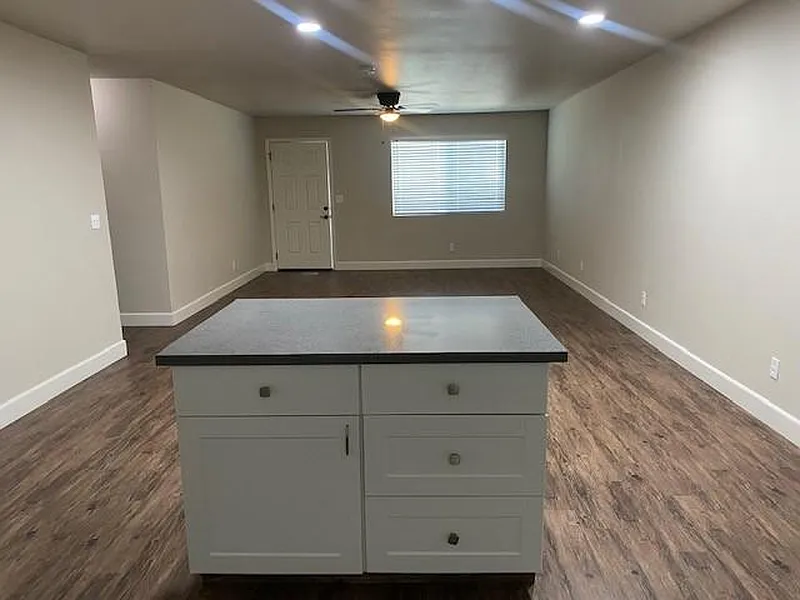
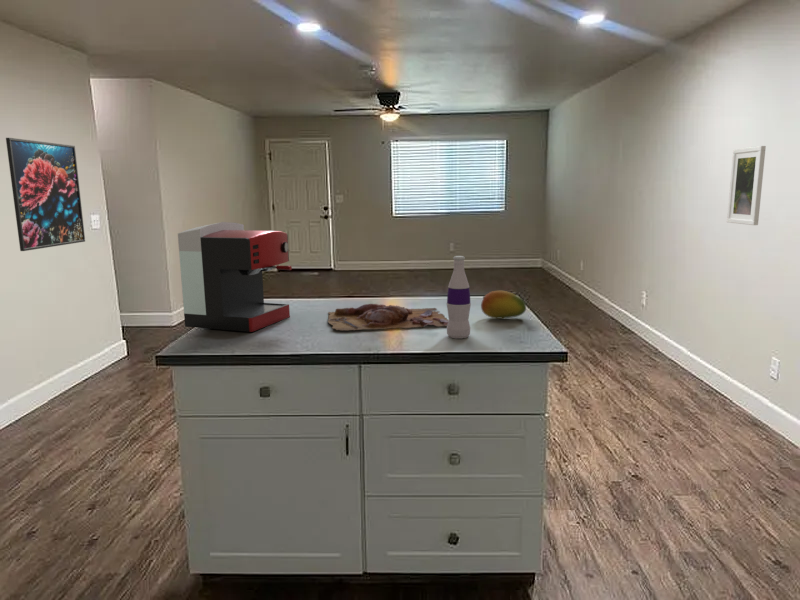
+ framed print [5,137,86,252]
+ coffee maker [177,221,293,333]
+ bottle [446,255,472,340]
+ fruit [480,290,527,319]
+ cutting board [327,303,449,331]
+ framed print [726,145,767,226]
